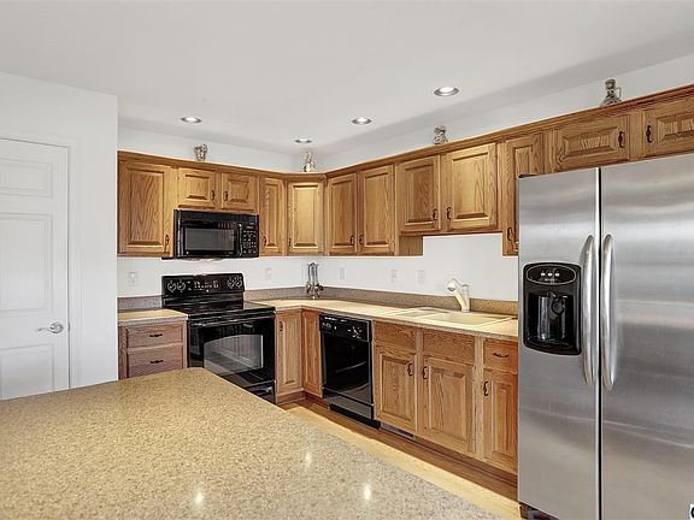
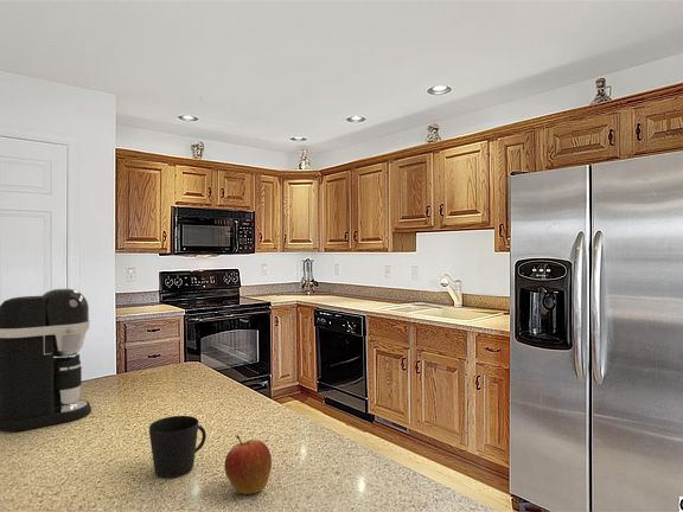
+ apple [224,434,273,495]
+ coffee maker [0,288,92,433]
+ cup [148,415,208,479]
